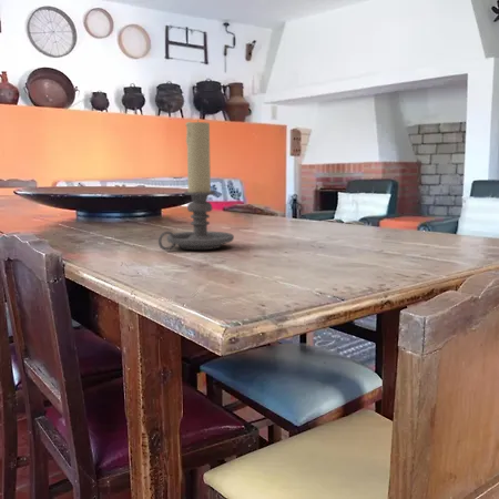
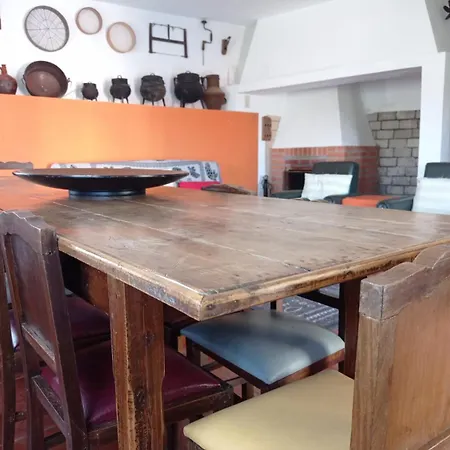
- candle holder [157,119,235,252]
